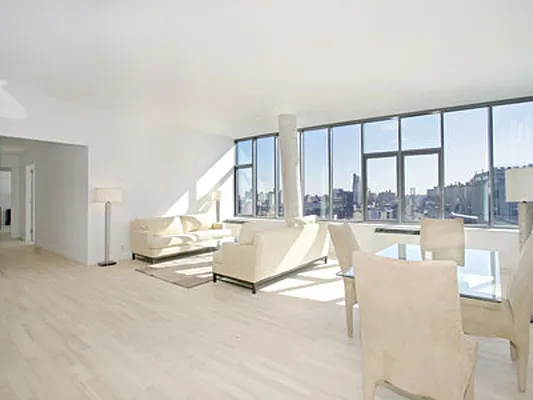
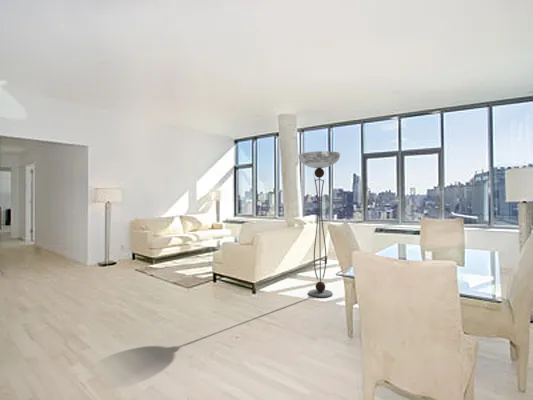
+ floor lamp [297,150,341,298]
